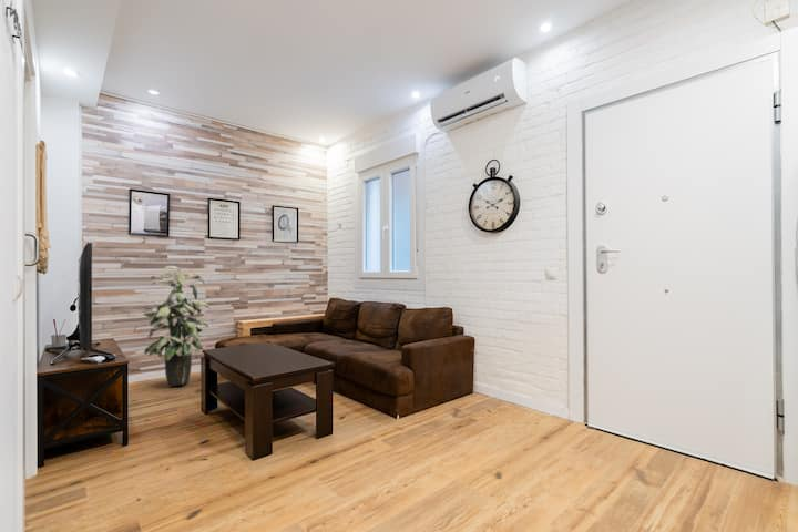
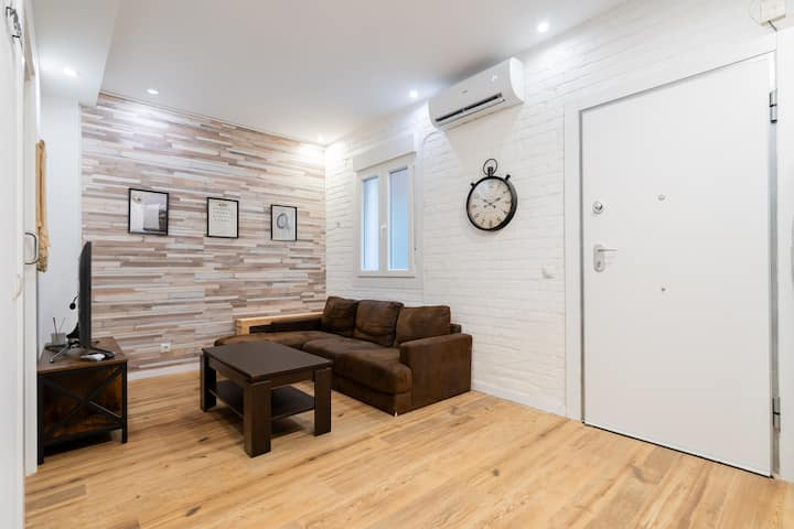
- indoor plant [142,265,211,387]
